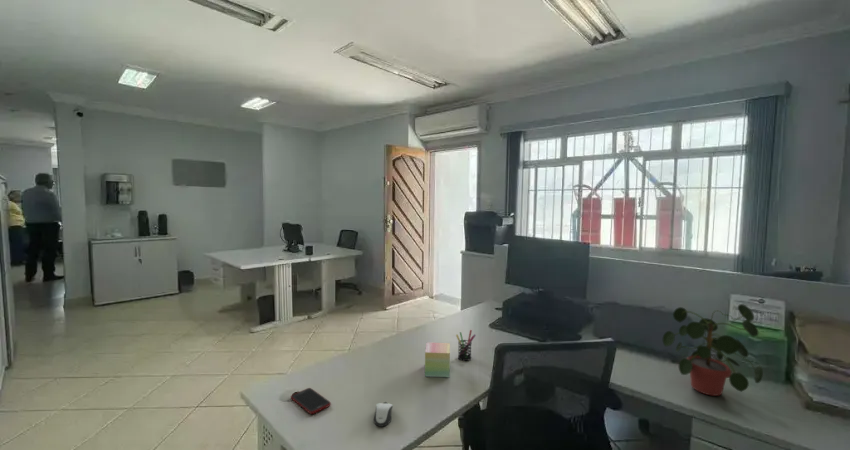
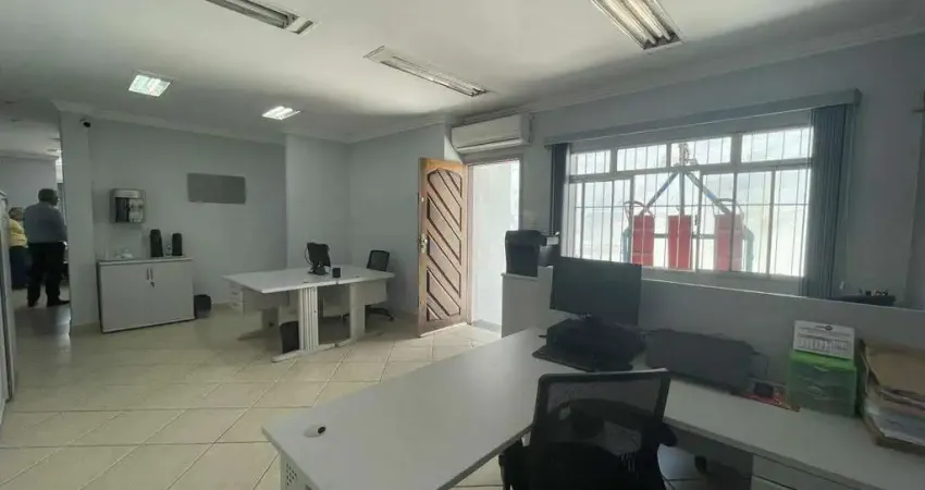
- potted plant [662,303,764,397]
- sticky notes [424,341,451,378]
- computer mouse [373,401,394,428]
- cell phone [290,387,332,415]
- pen holder [455,329,476,362]
